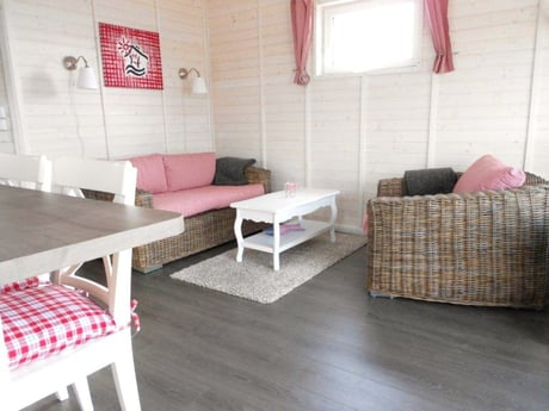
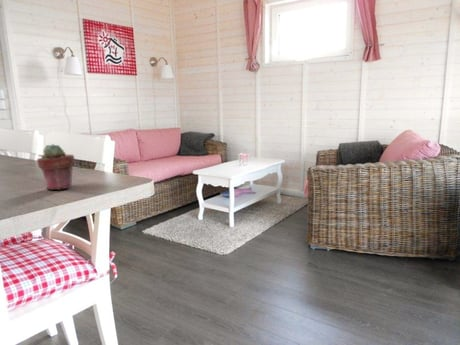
+ potted succulent [36,143,76,191]
